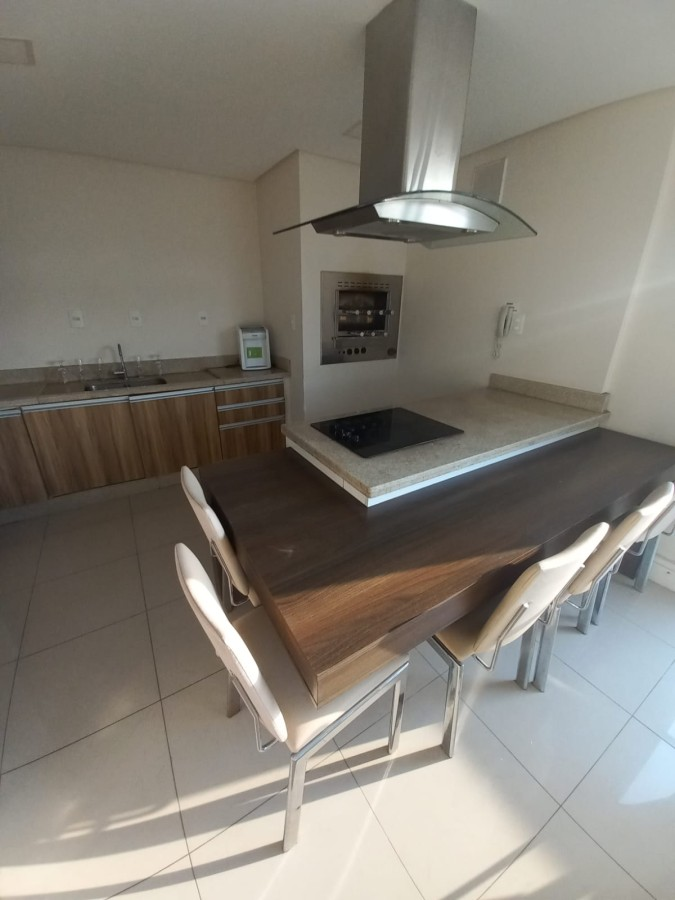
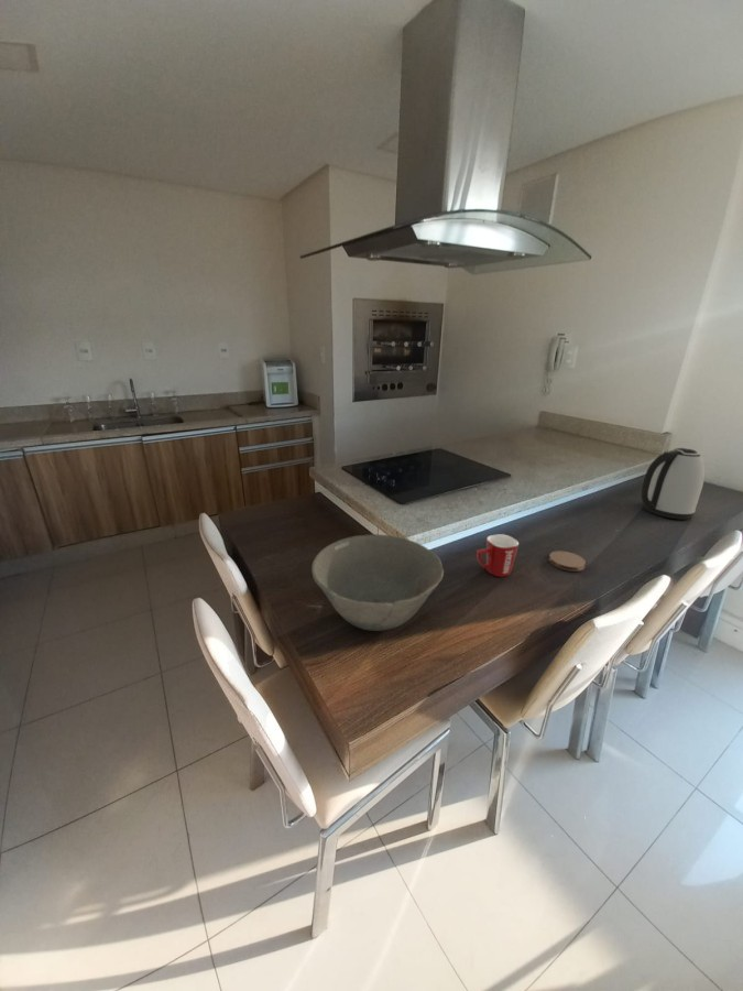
+ bowl [310,533,445,632]
+ mug [476,533,520,578]
+ coaster [548,549,587,573]
+ kettle [641,447,706,521]
